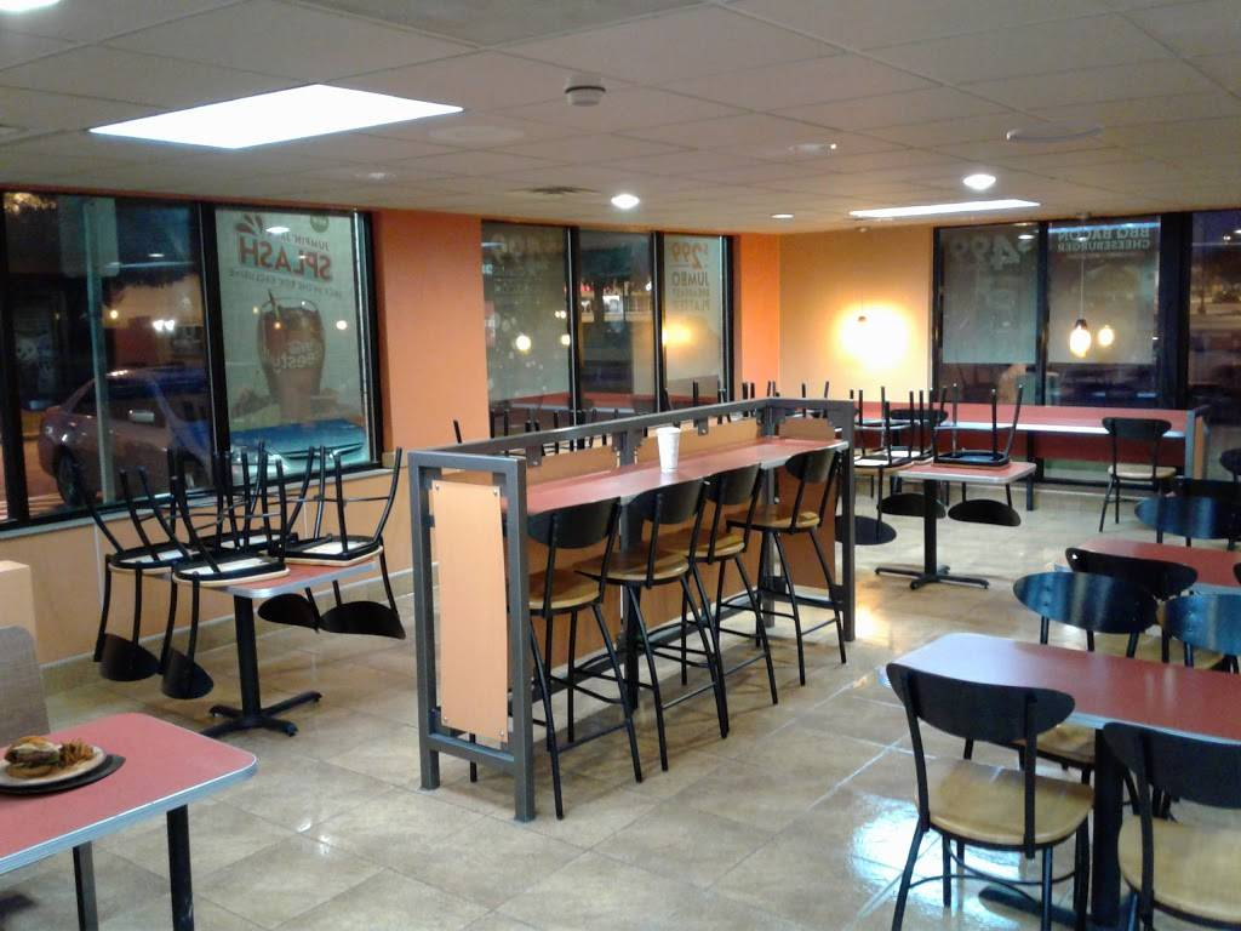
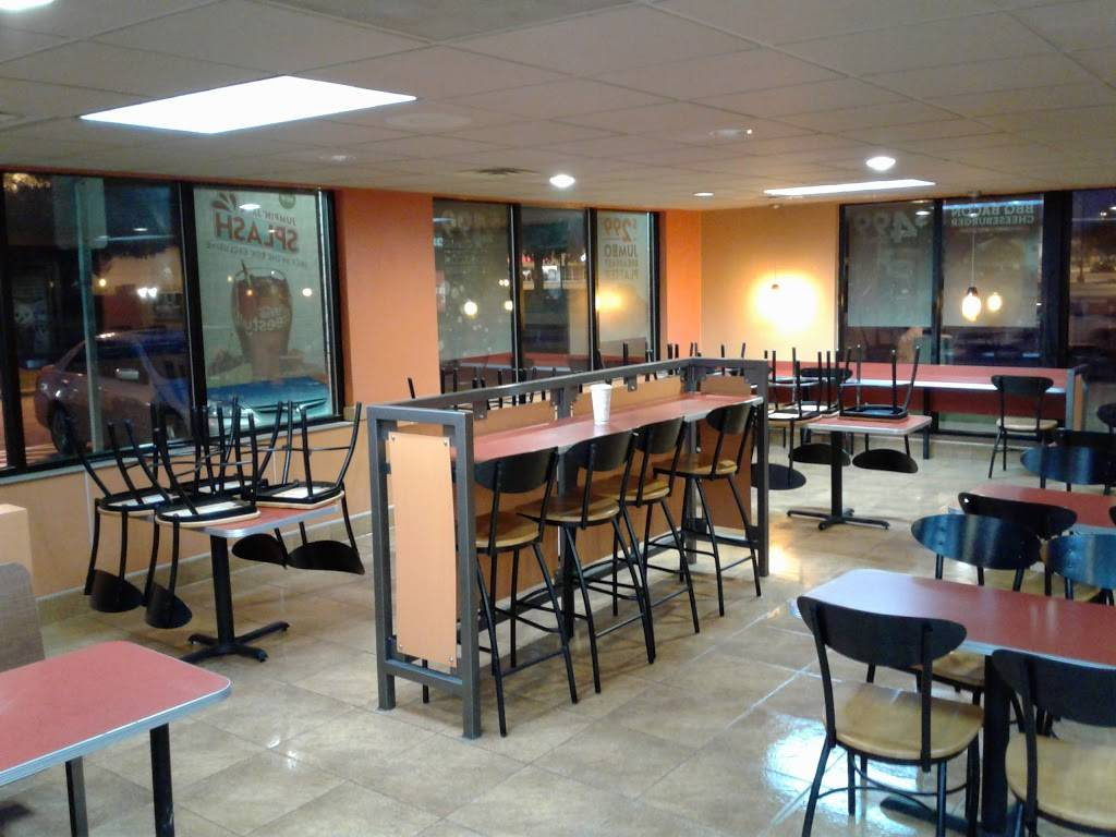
- plate [0,735,127,794]
- ceiling vent [1006,119,1105,144]
- smoke detector [562,73,607,108]
